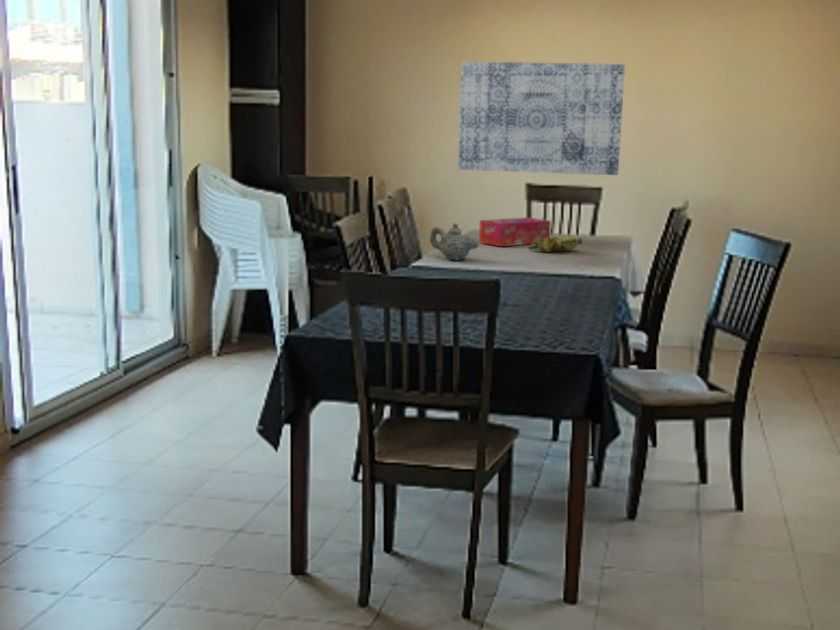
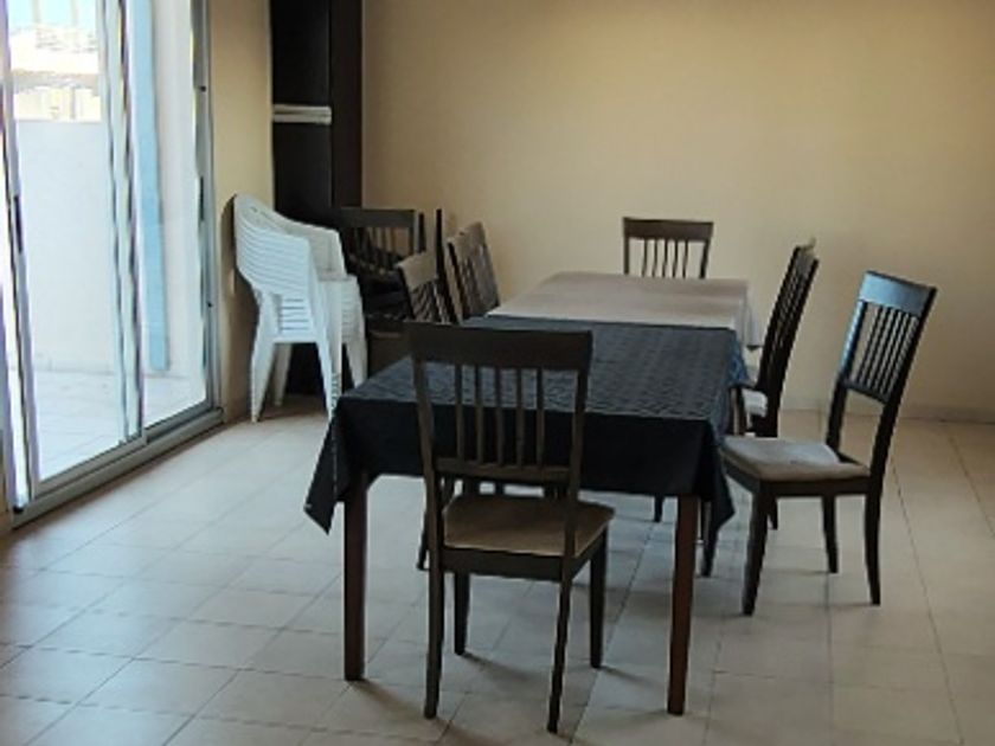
- wall art [457,61,626,176]
- teapot [429,222,480,262]
- banana bunch [527,235,583,253]
- tissue box [478,216,552,247]
